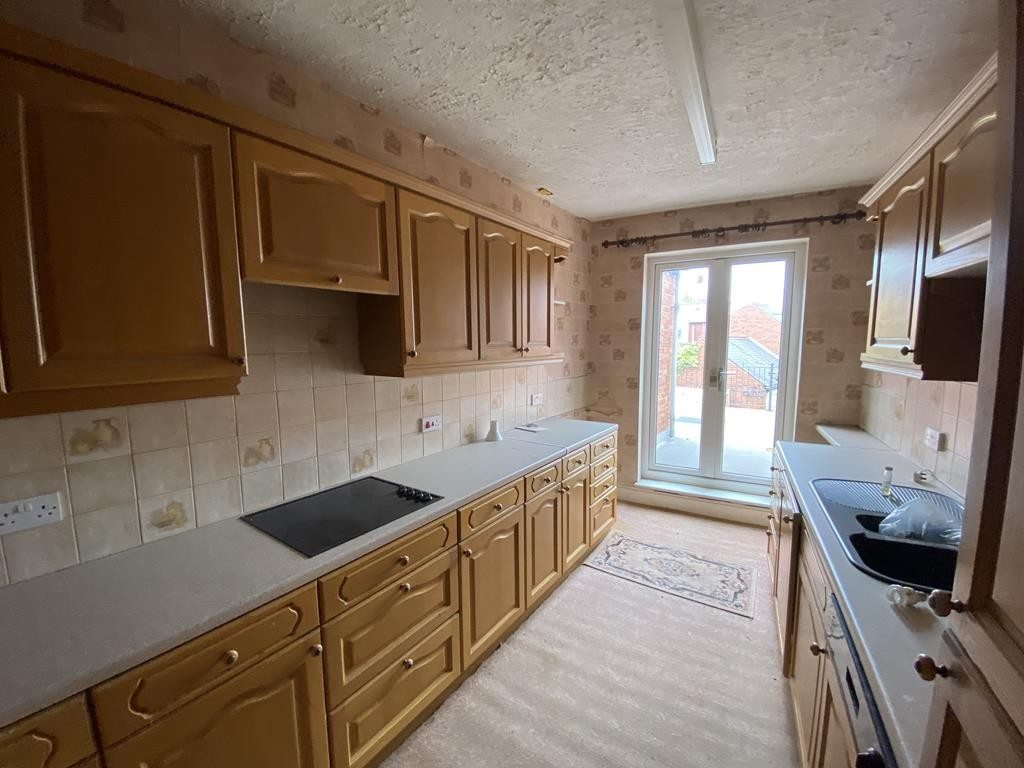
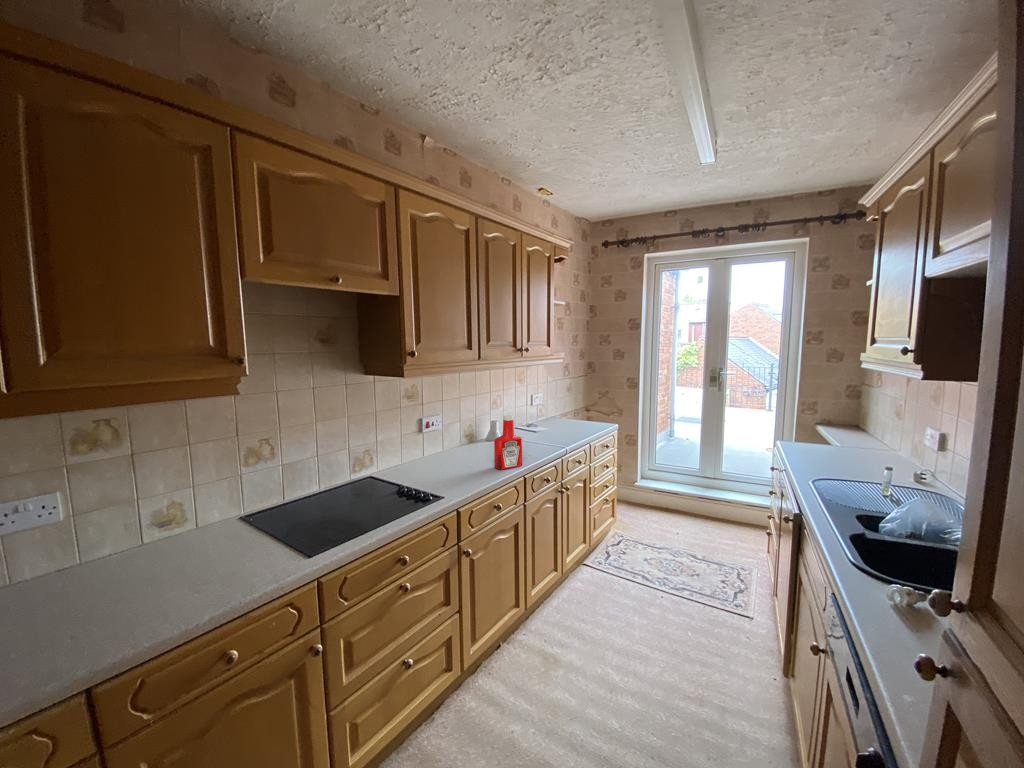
+ soap bottle [493,414,523,471]
